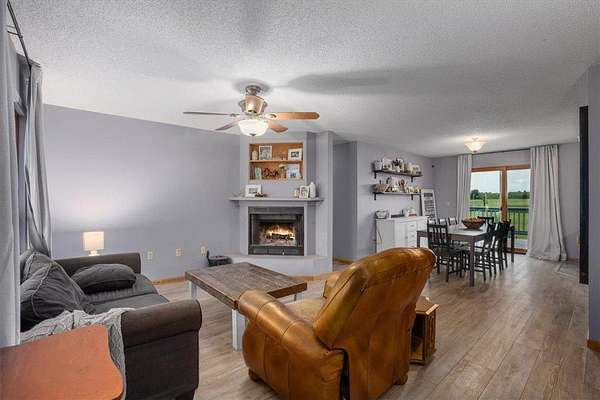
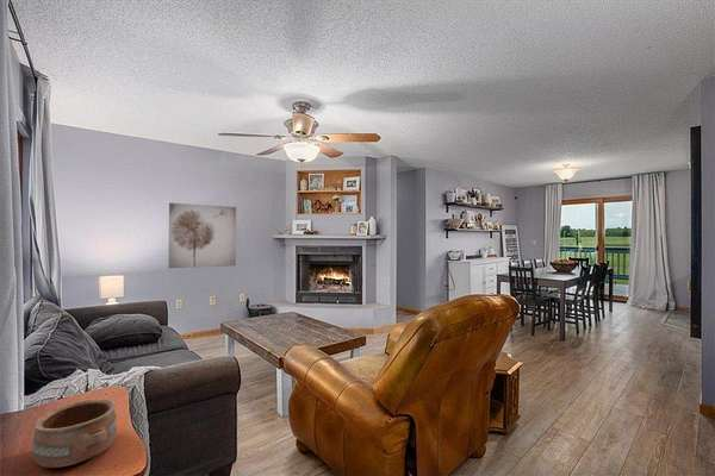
+ pottery [31,397,118,469]
+ wall art [167,201,237,270]
